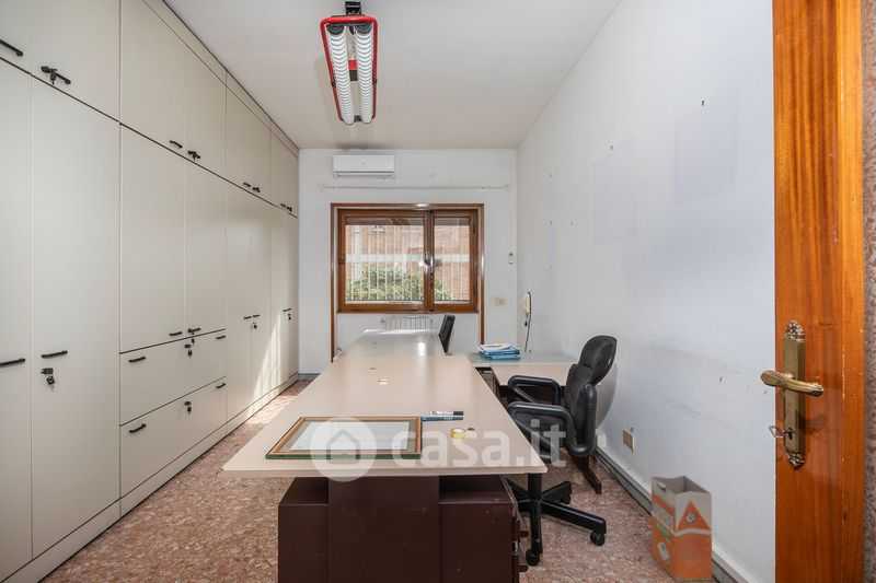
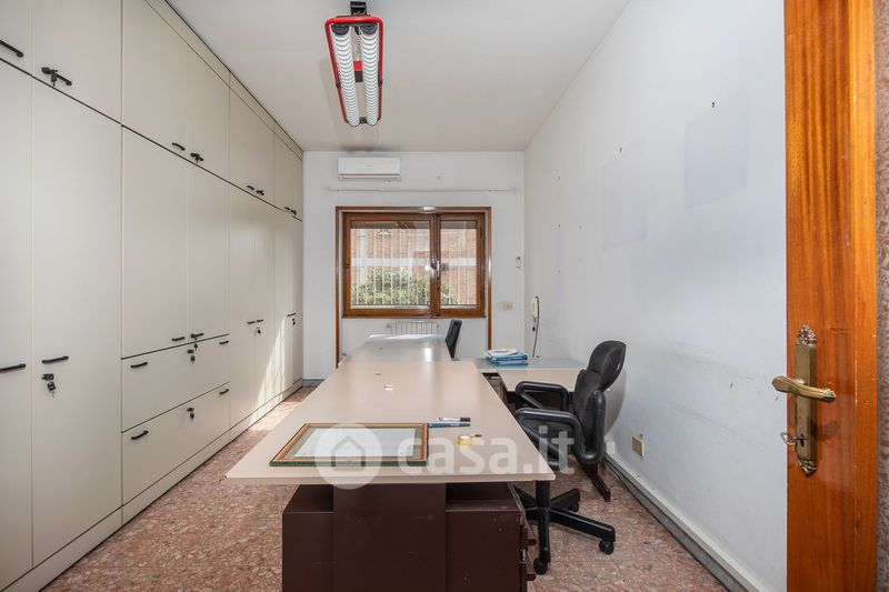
- waste bin [650,475,713,583]
